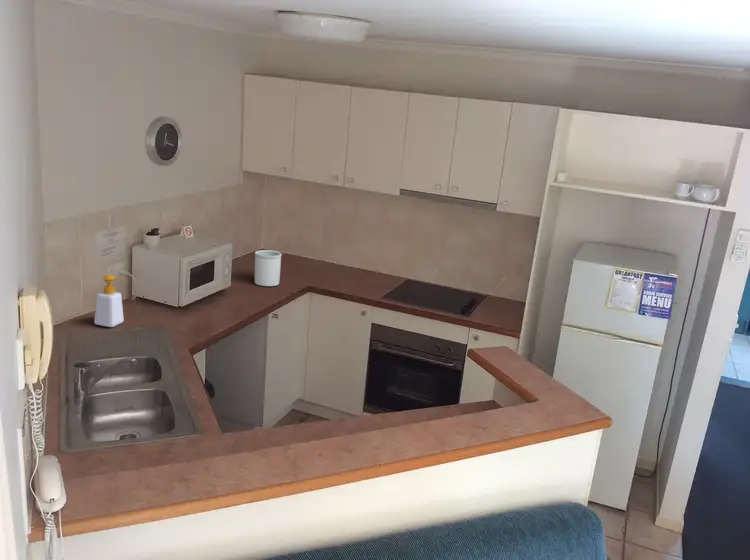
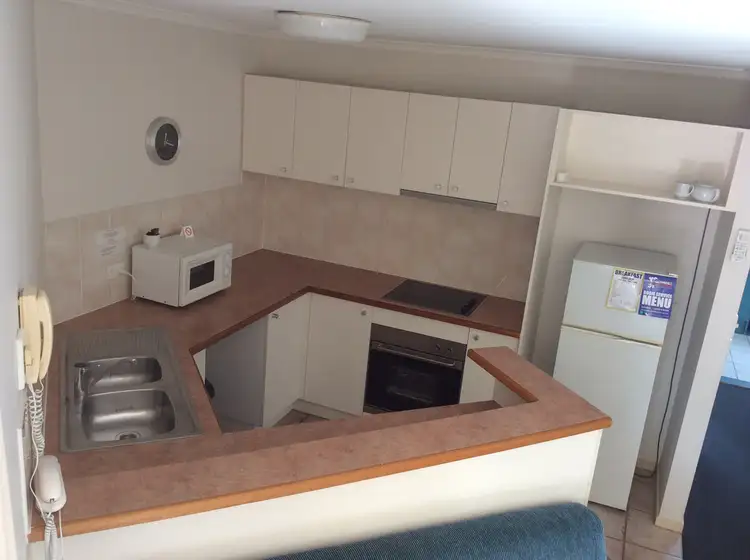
- soap bottle [93,274,129,328]
- utensil holder [254,249,283,287]
